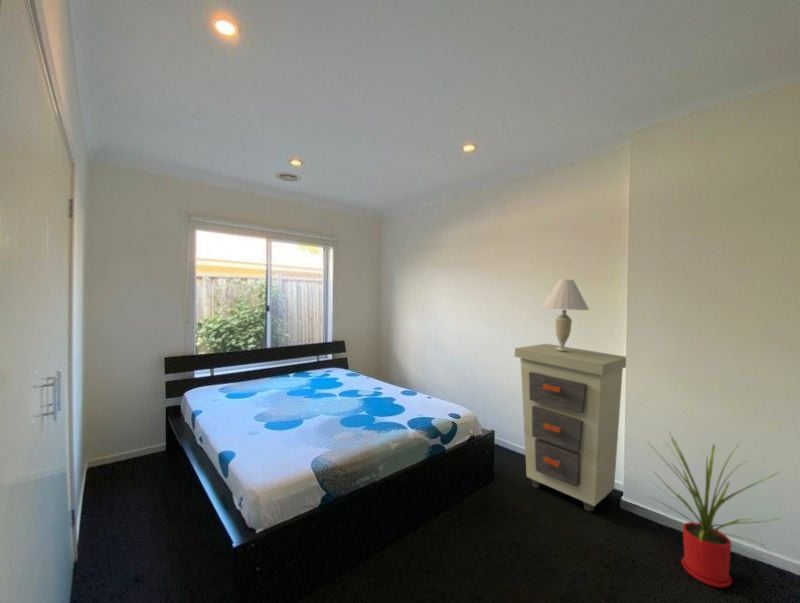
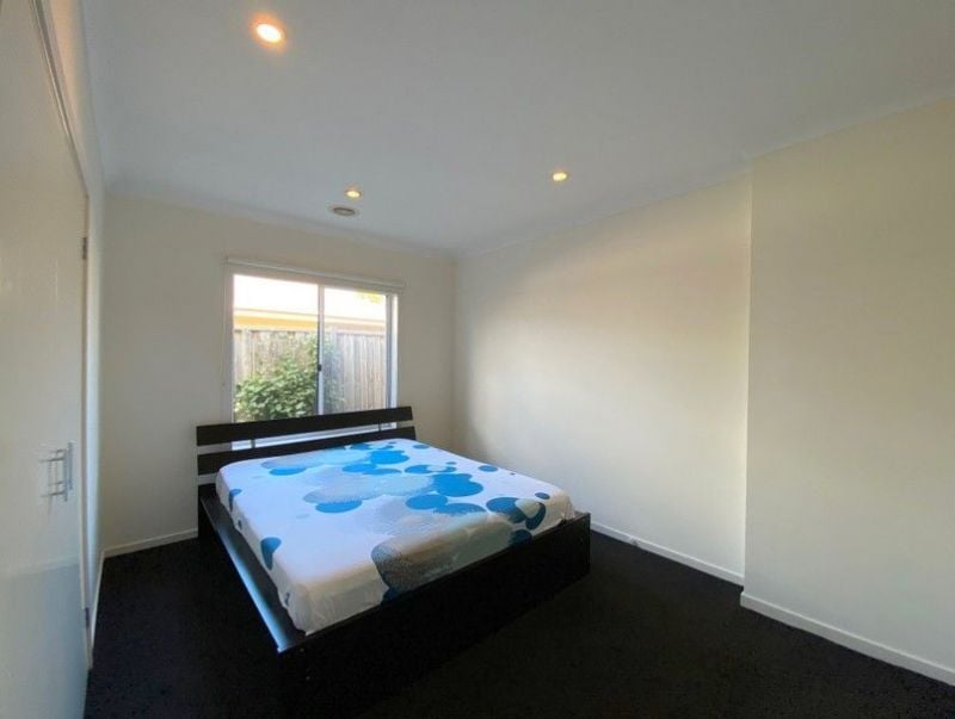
- house plant [644,430,782,588]
- cabinet [514,343,627,512]
- table lamp [540,278,590,351]
